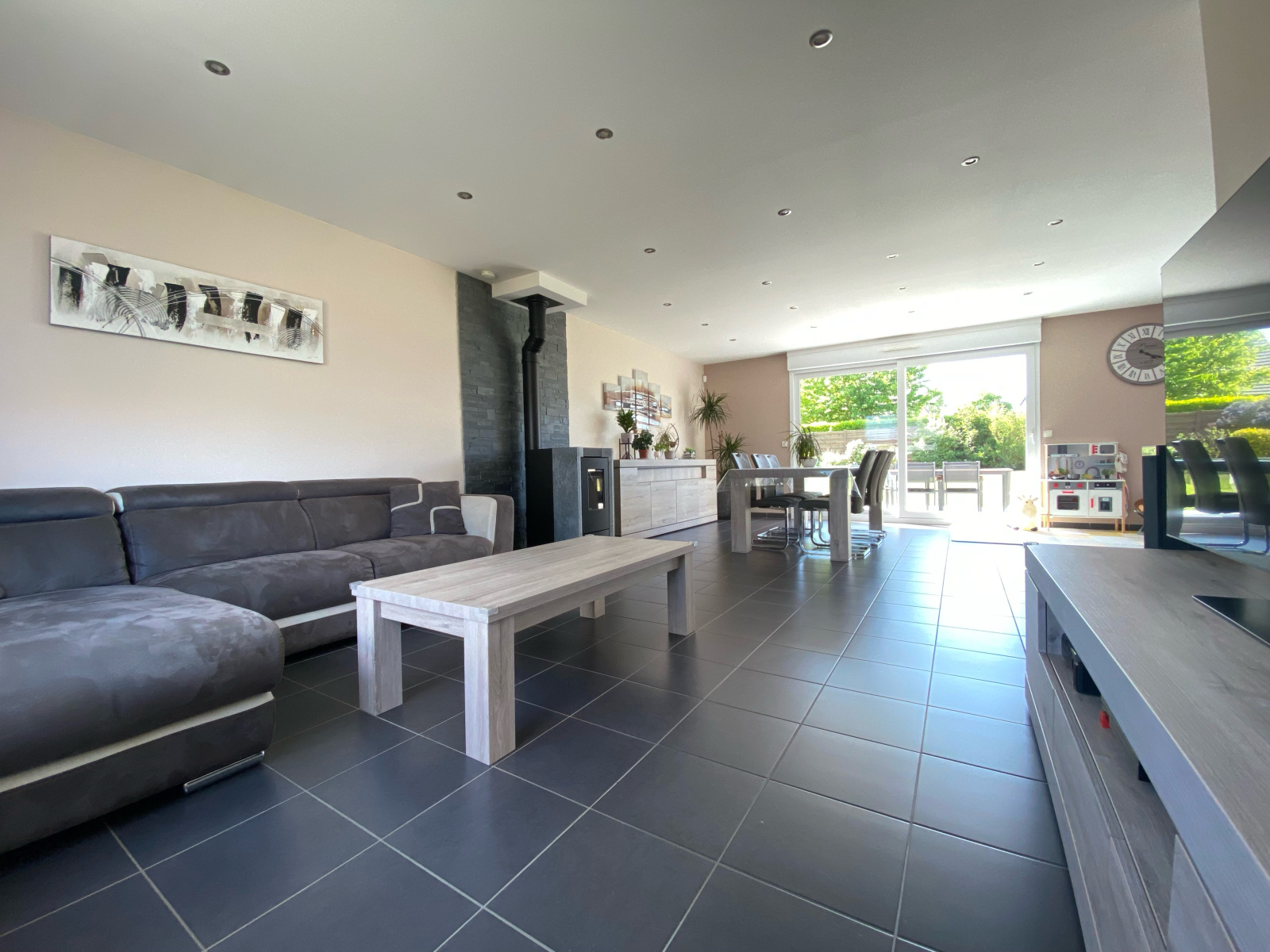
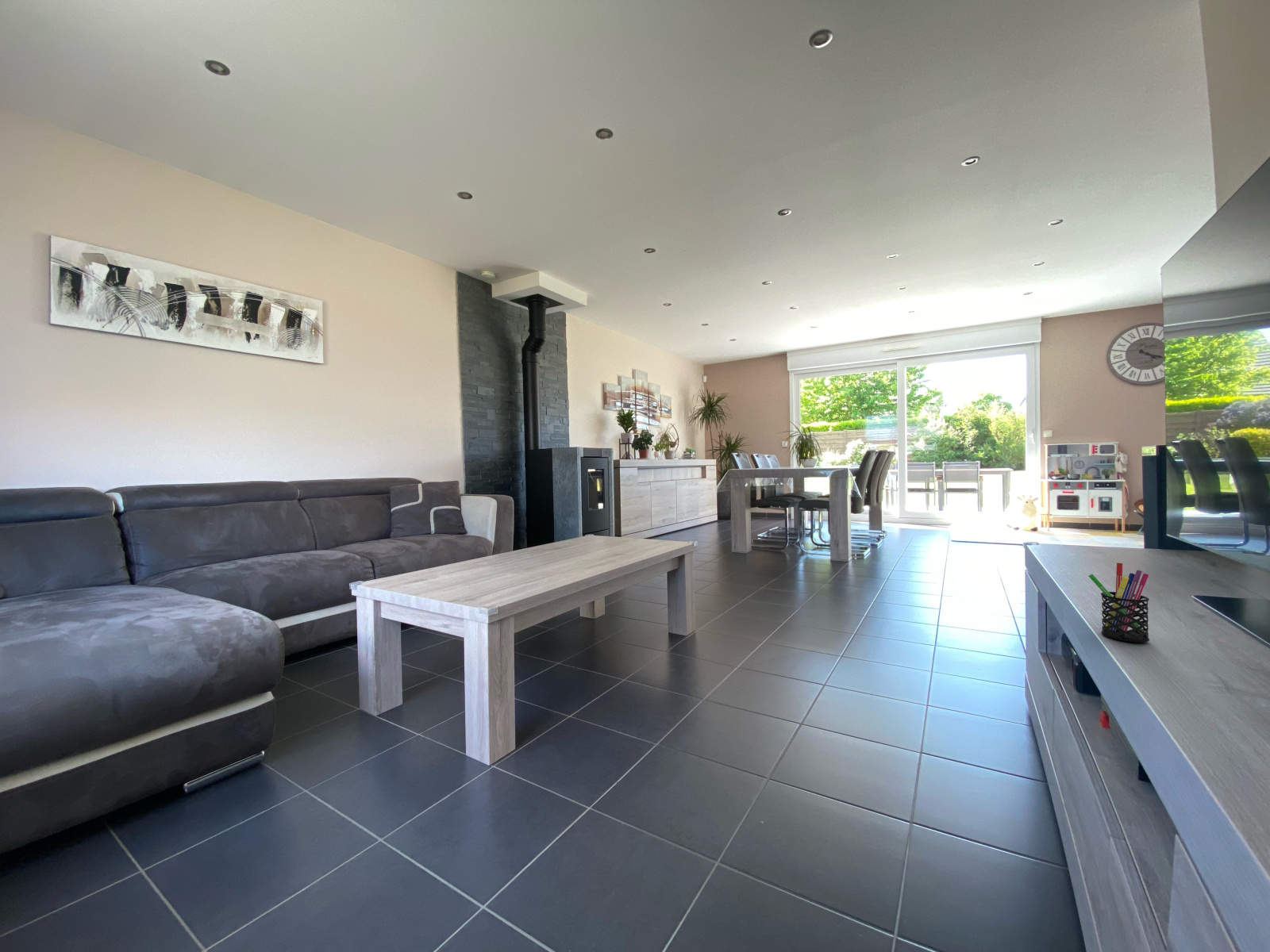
+ pen holder [1087,562,1150,643]
